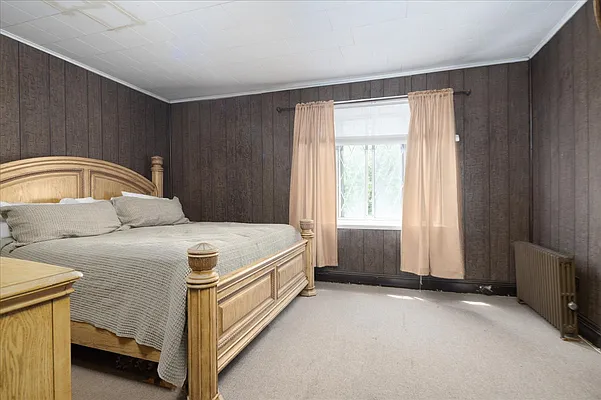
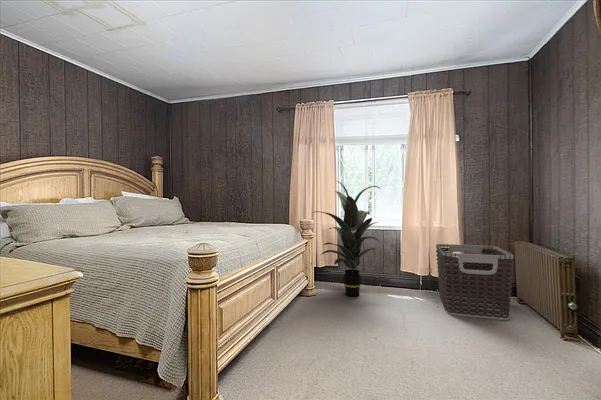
+ indoor plant [311,180,380,297]
+ clothes hamper [435,243,515,321]
